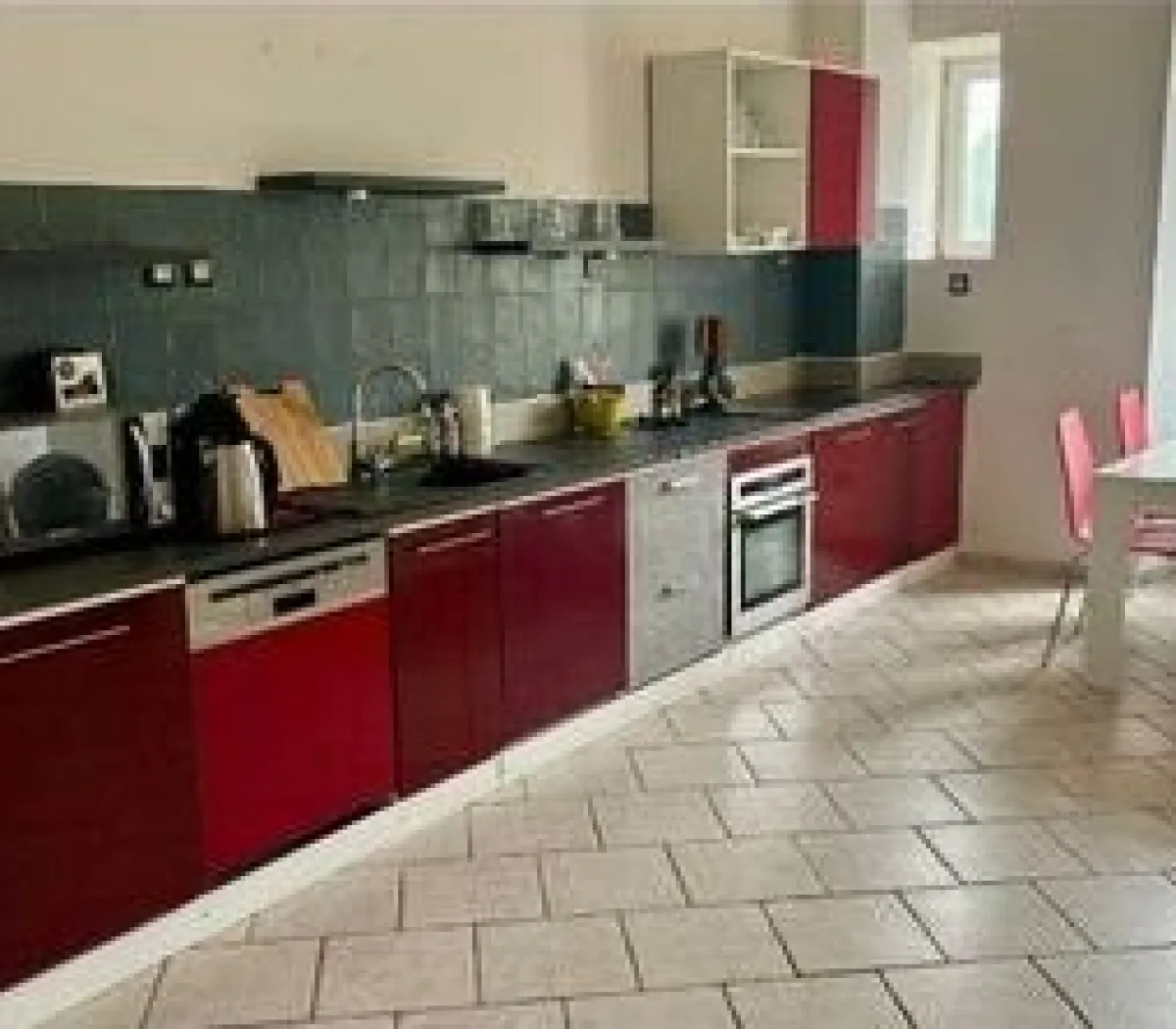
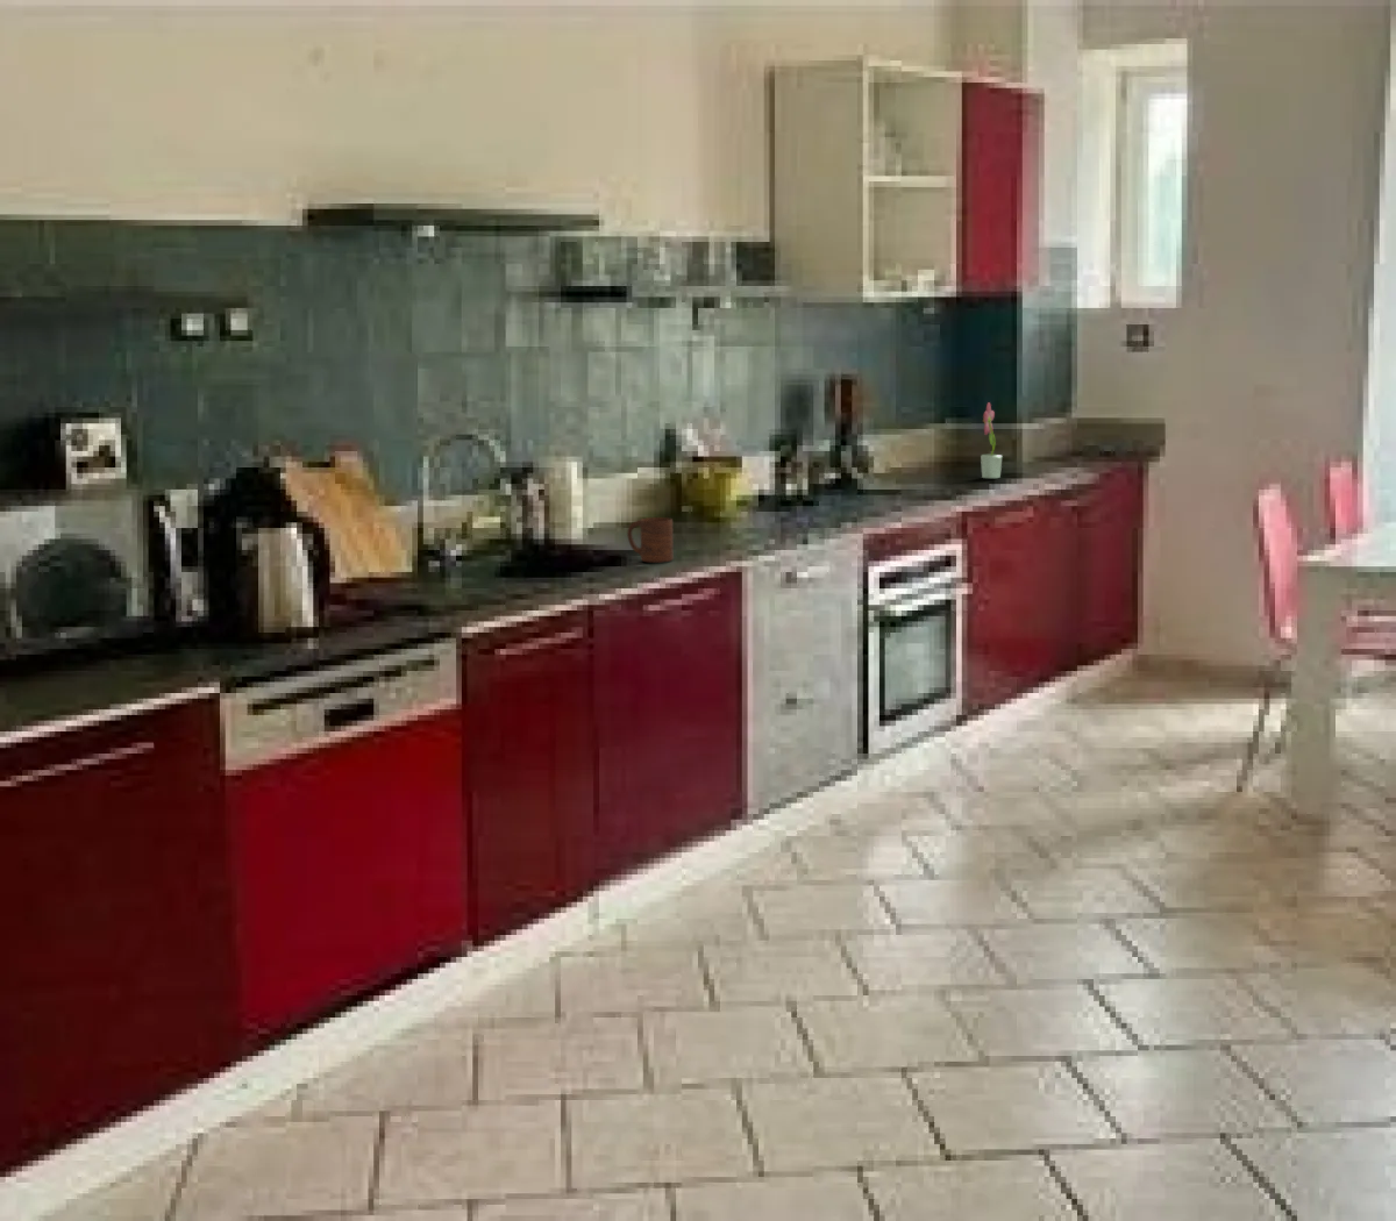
+ cup [626,516,674,564]
+ potted flower [979,401,1004,479]
